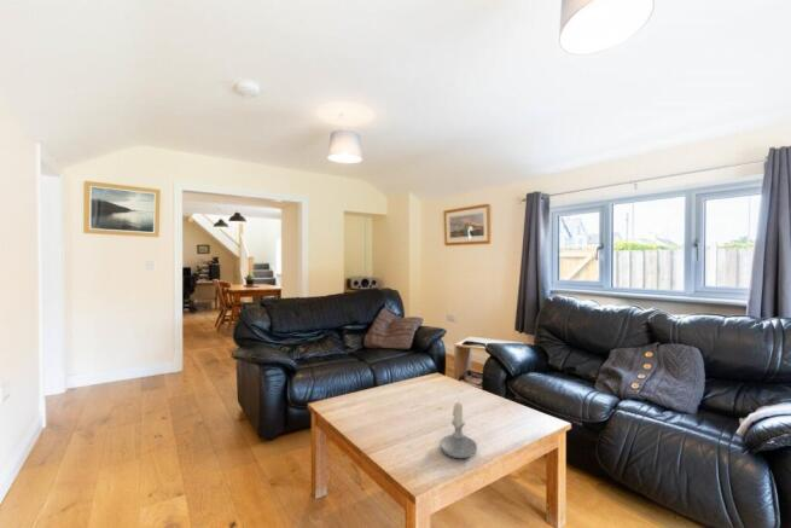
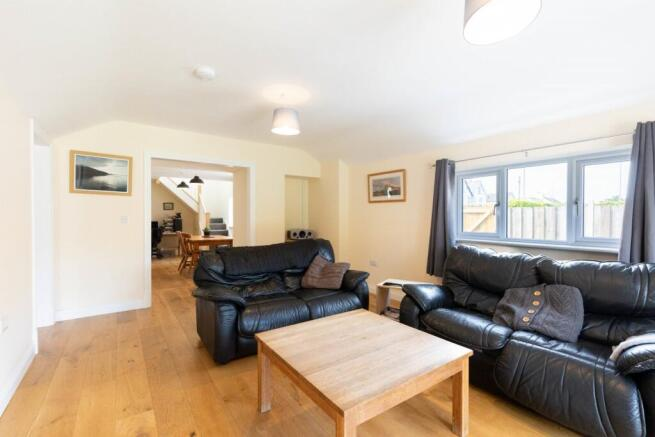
- candle [438,400,478,459]
